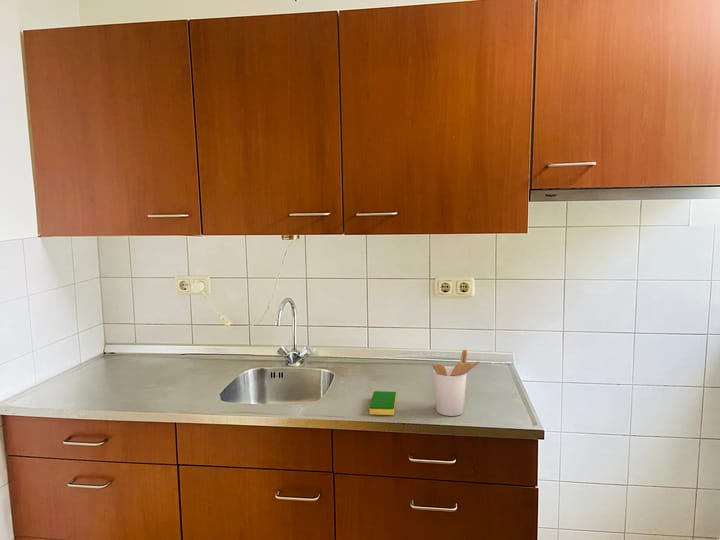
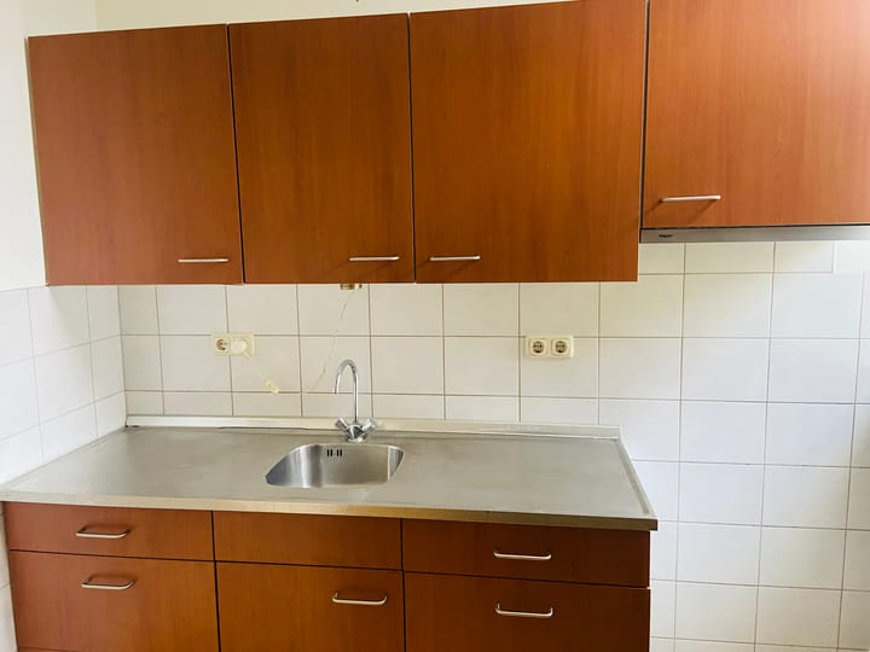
- dish sponge [369,390,397,416]
- utensil holder [431,349,481,417]
